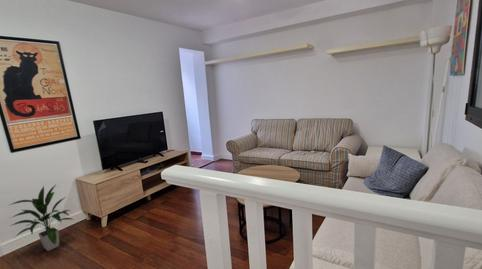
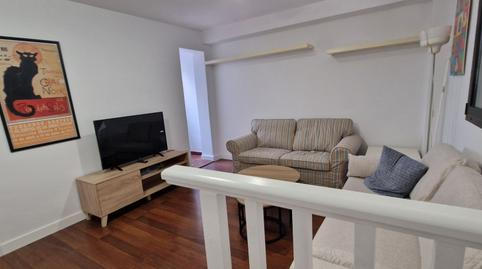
- indoor plant [6,184,76,252]
